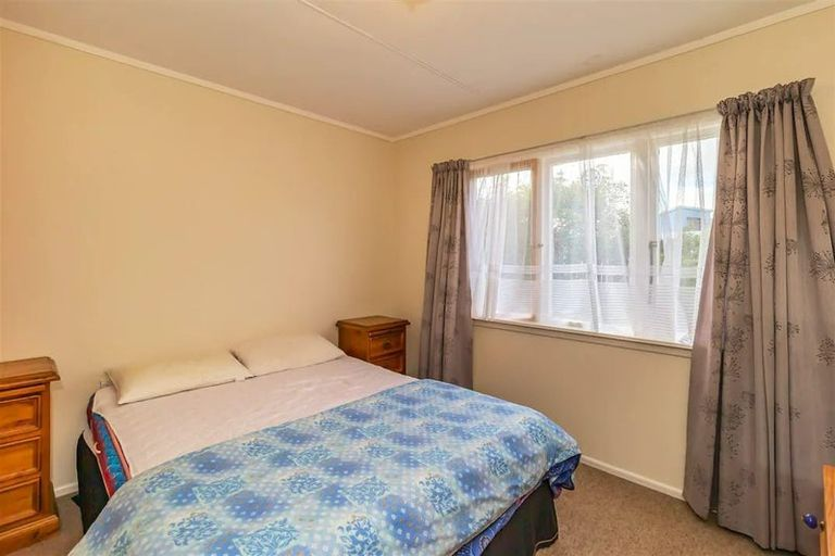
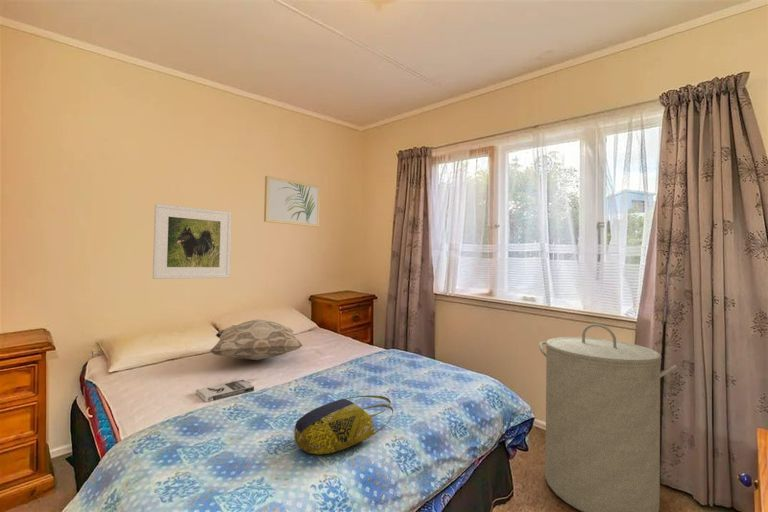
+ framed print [152,203,232,280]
+ book [195,379,255,403]
+ wall art [263,175,321,228]
+ laundry hamper [538,323,678,512]
+ decorative pillow [209,318,304,361]
+ tote bag [293,394,394,455]
